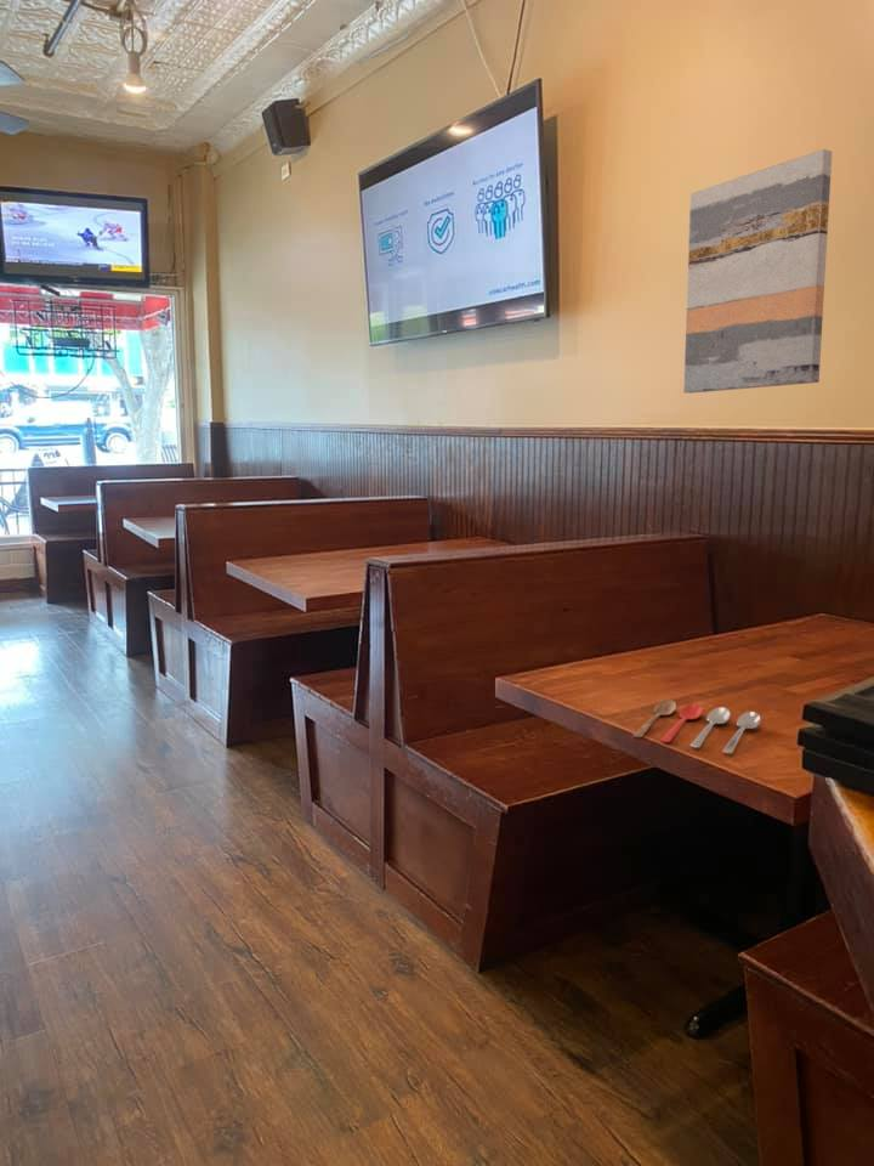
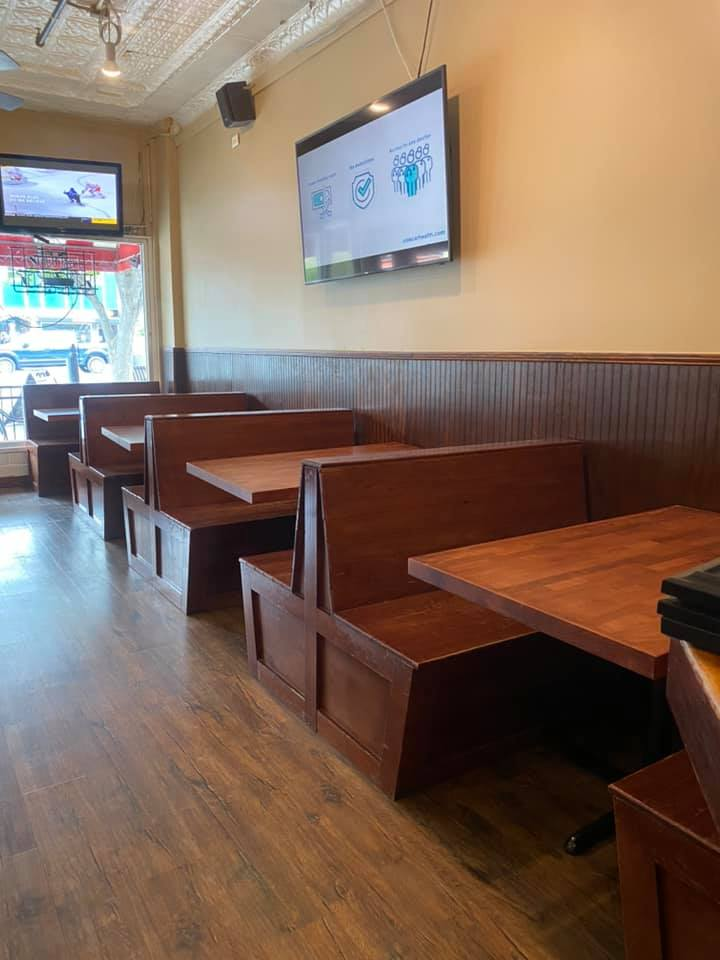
- cooking utensil [632,698,761,754]
- wall art [682,148,833,395]
